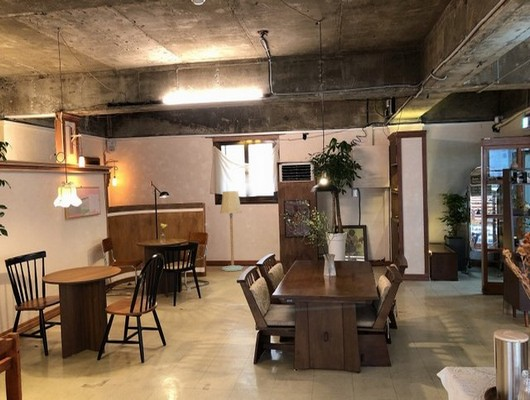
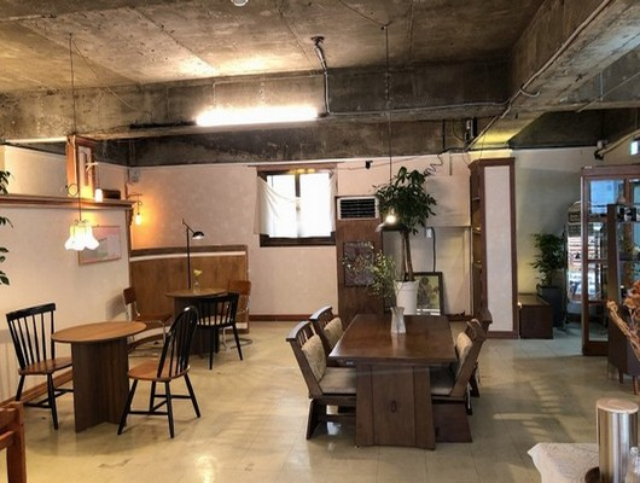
- floor lamp [219,190,244,272]
